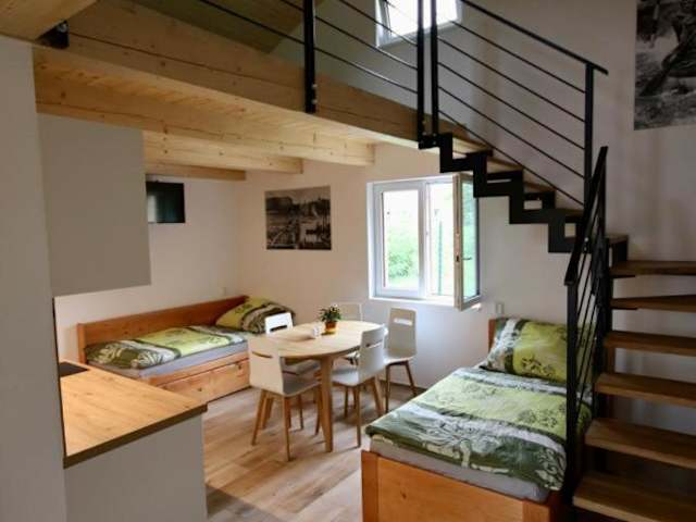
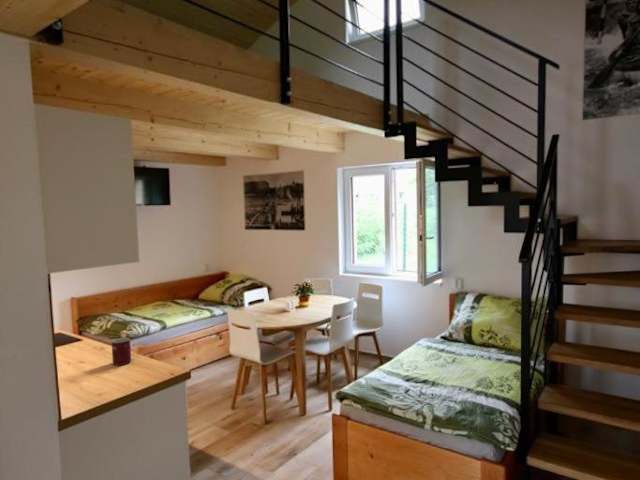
+ mug [111,337,132,367]
